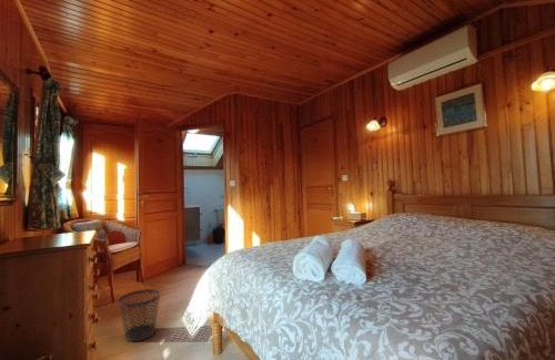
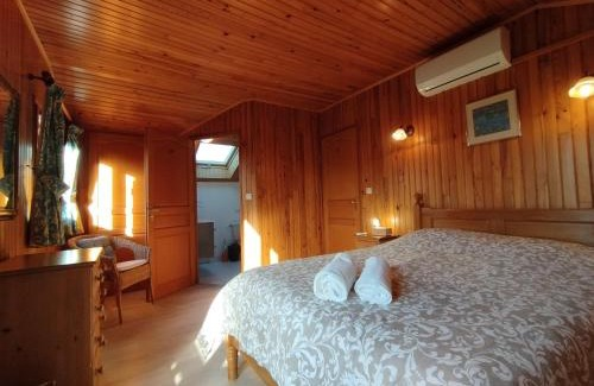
- wastebasket [118,288,161,342]
